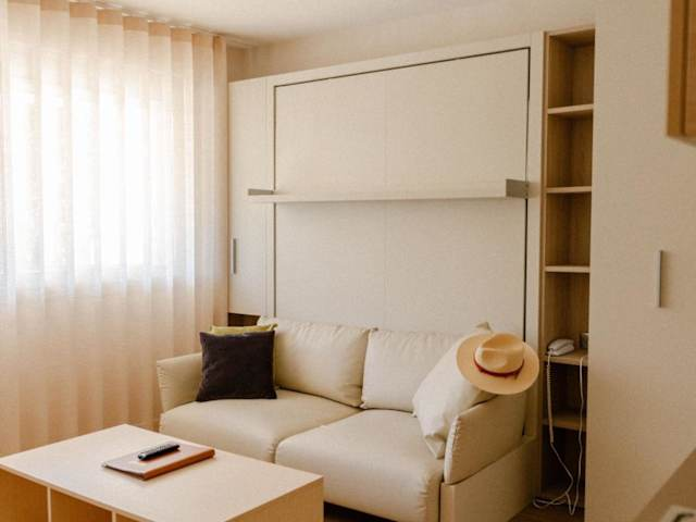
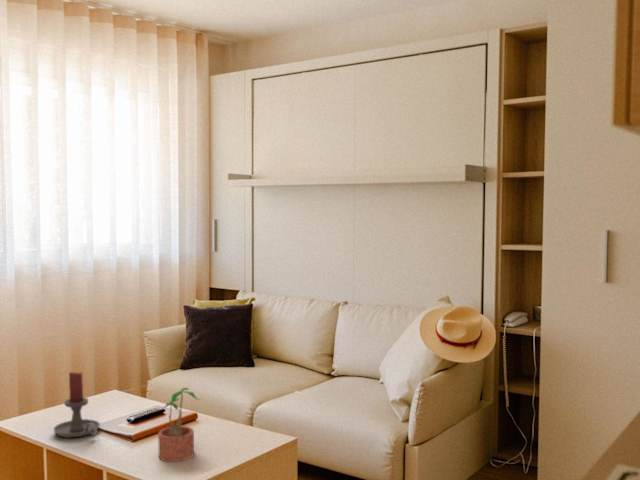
+ potted plant [157,387,200,463]
+ candle holder [53,371,101,439]
